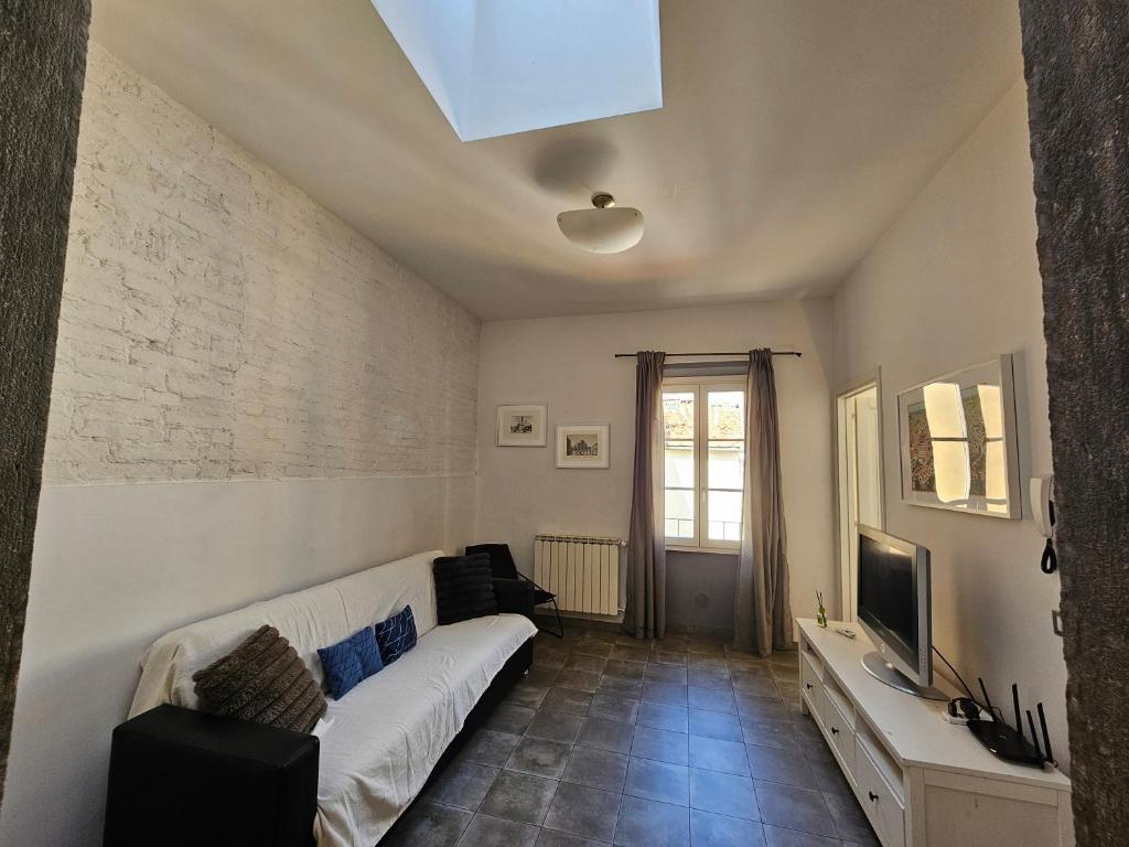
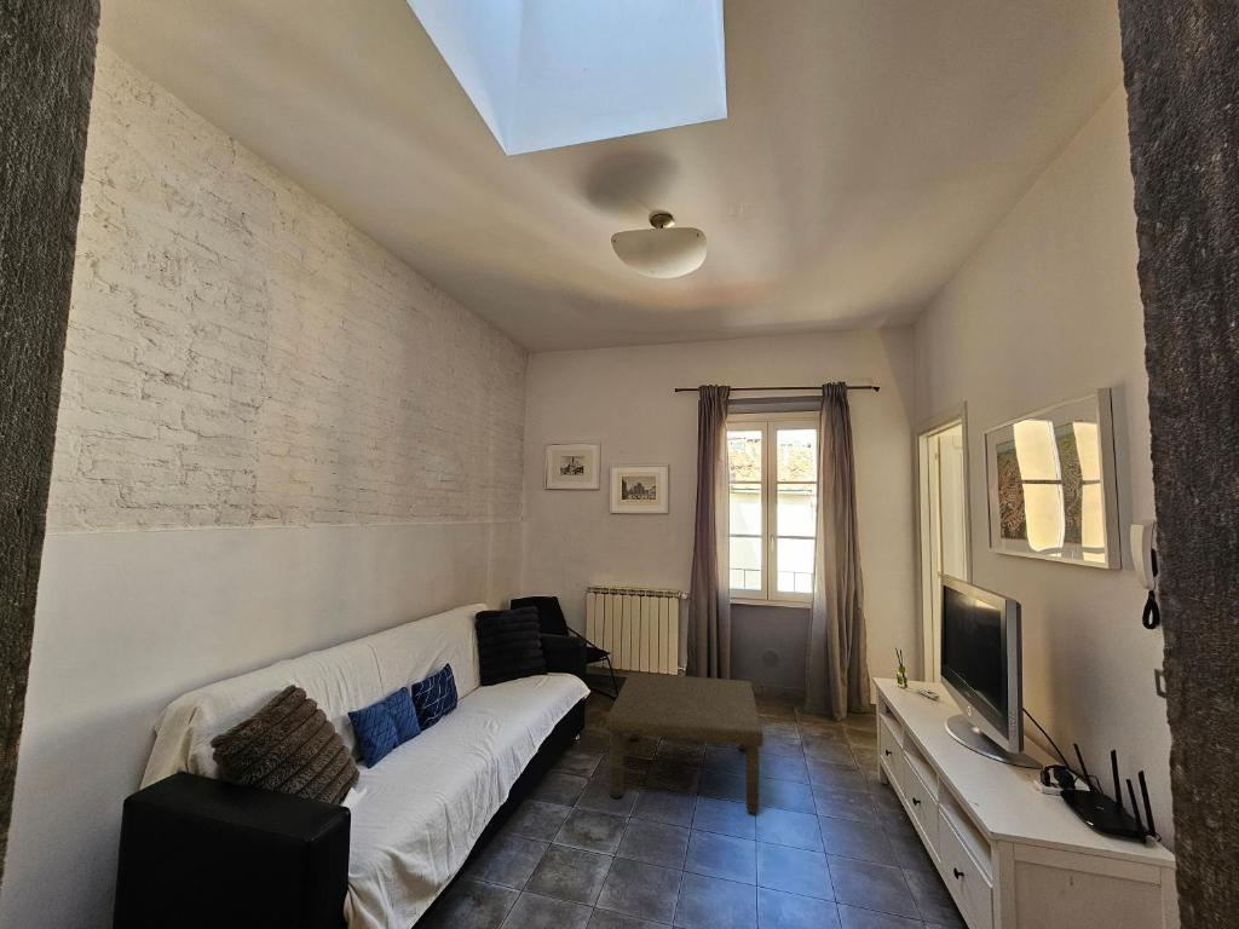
+ coffee table [605,671,765,815]
